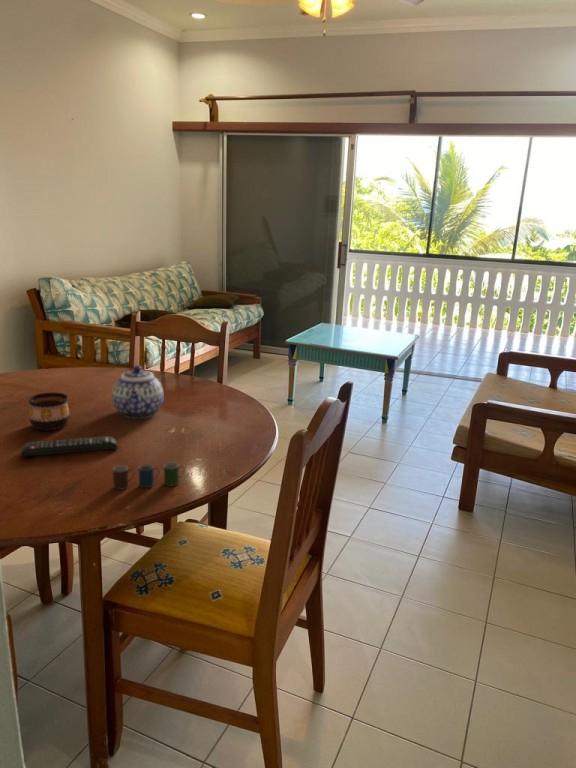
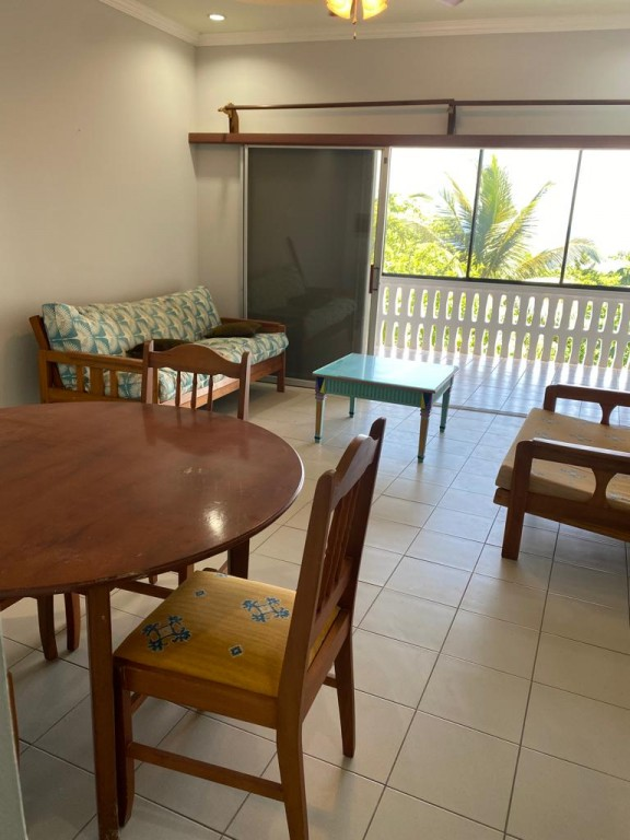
- cup [112,461,185,491]
- cup [28,392,70,431]
- remote control [19,435,119,458]
- teapot [111,364,165,420]
